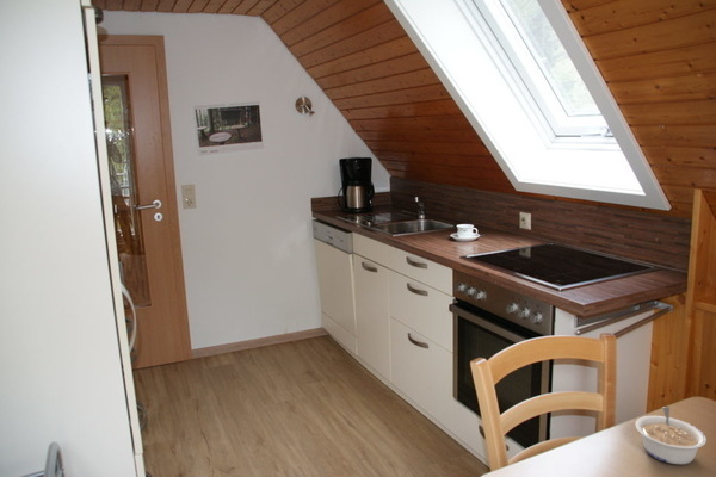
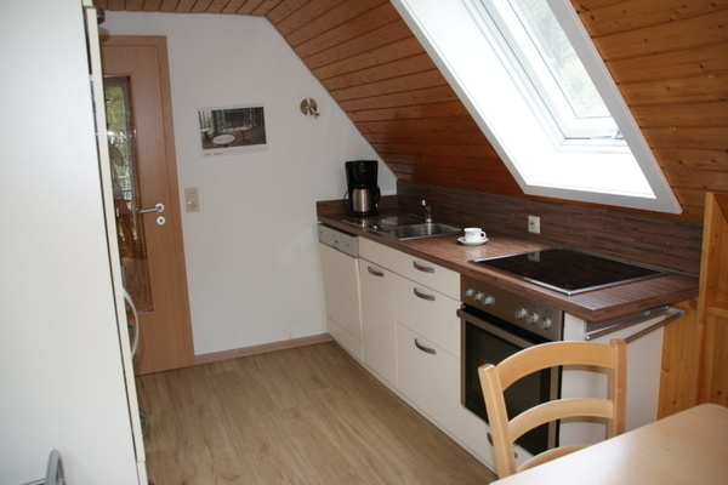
- legume [634,405,708,465]
